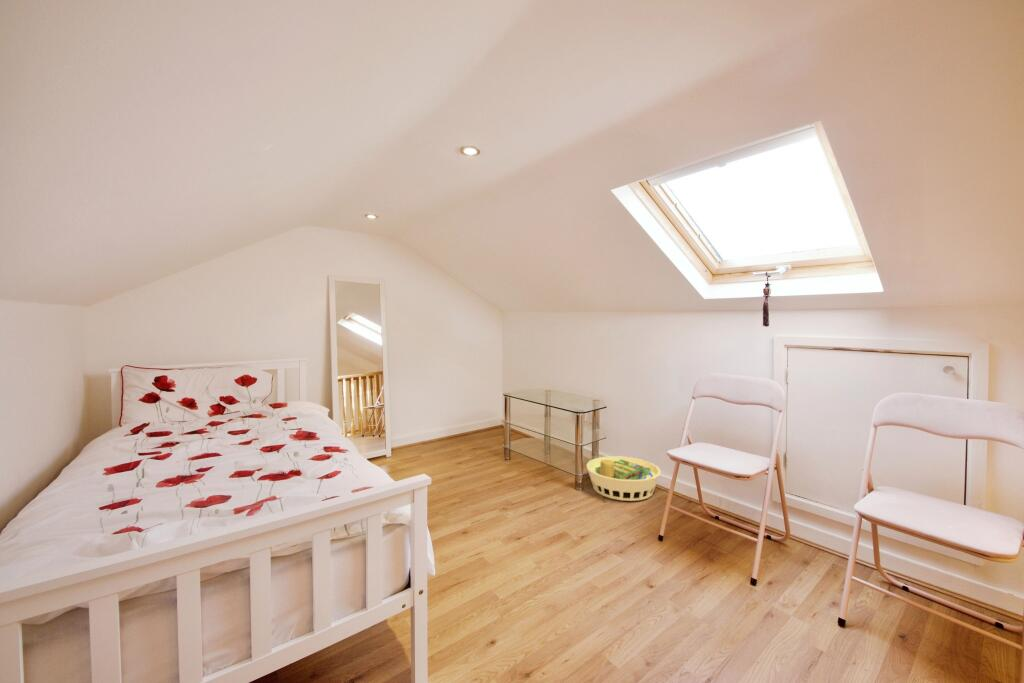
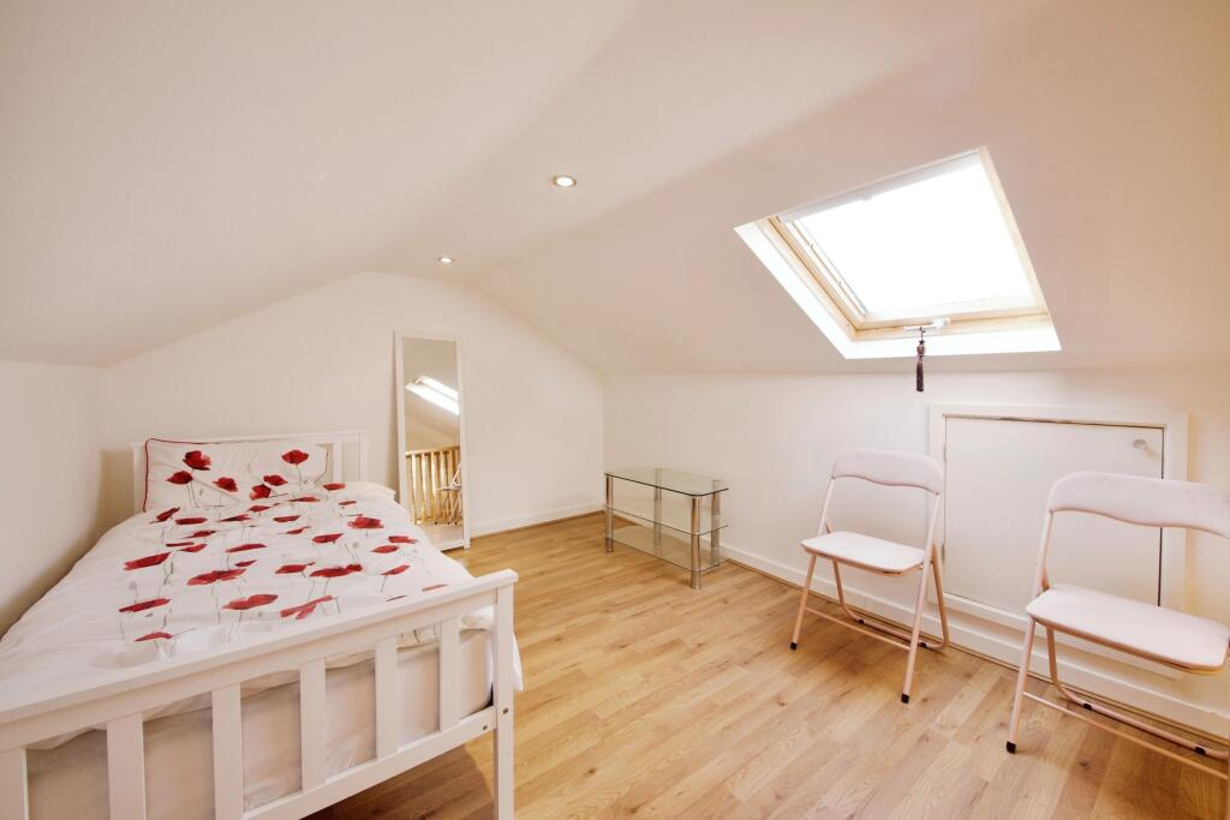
- laundry basket [586,455,662,502]
